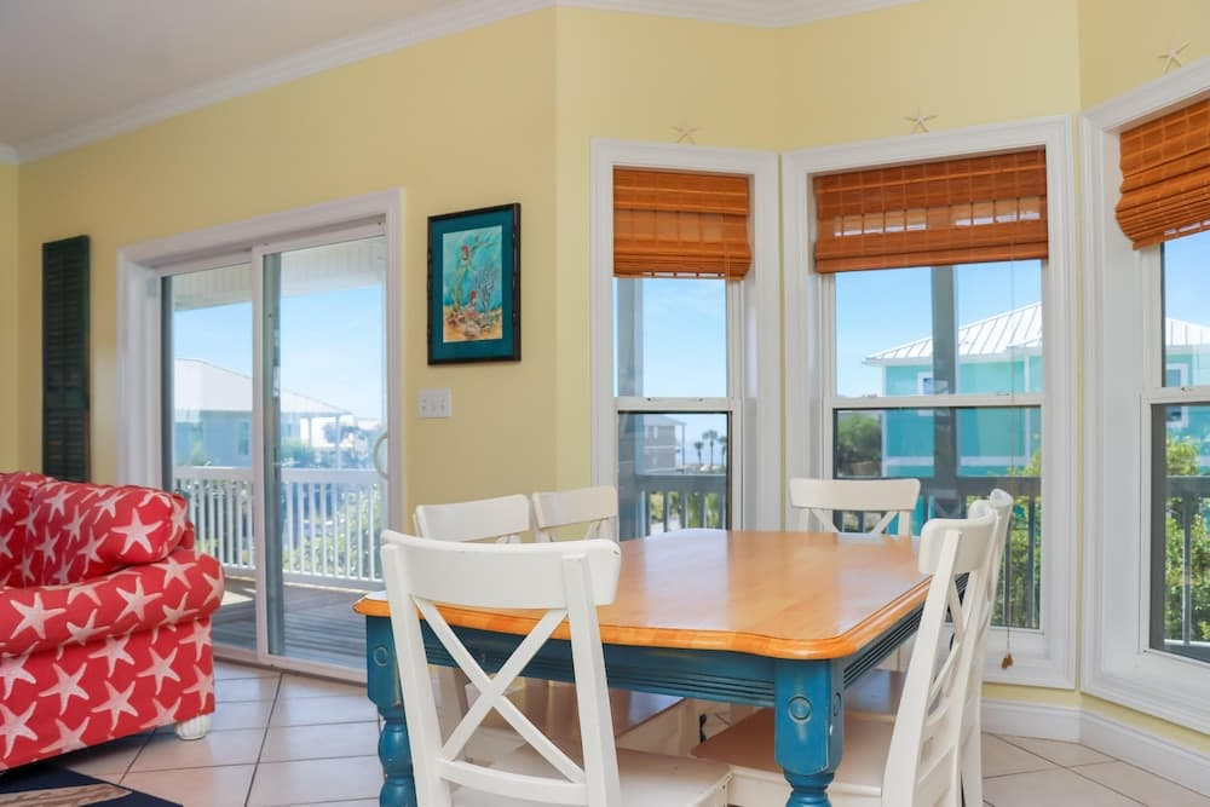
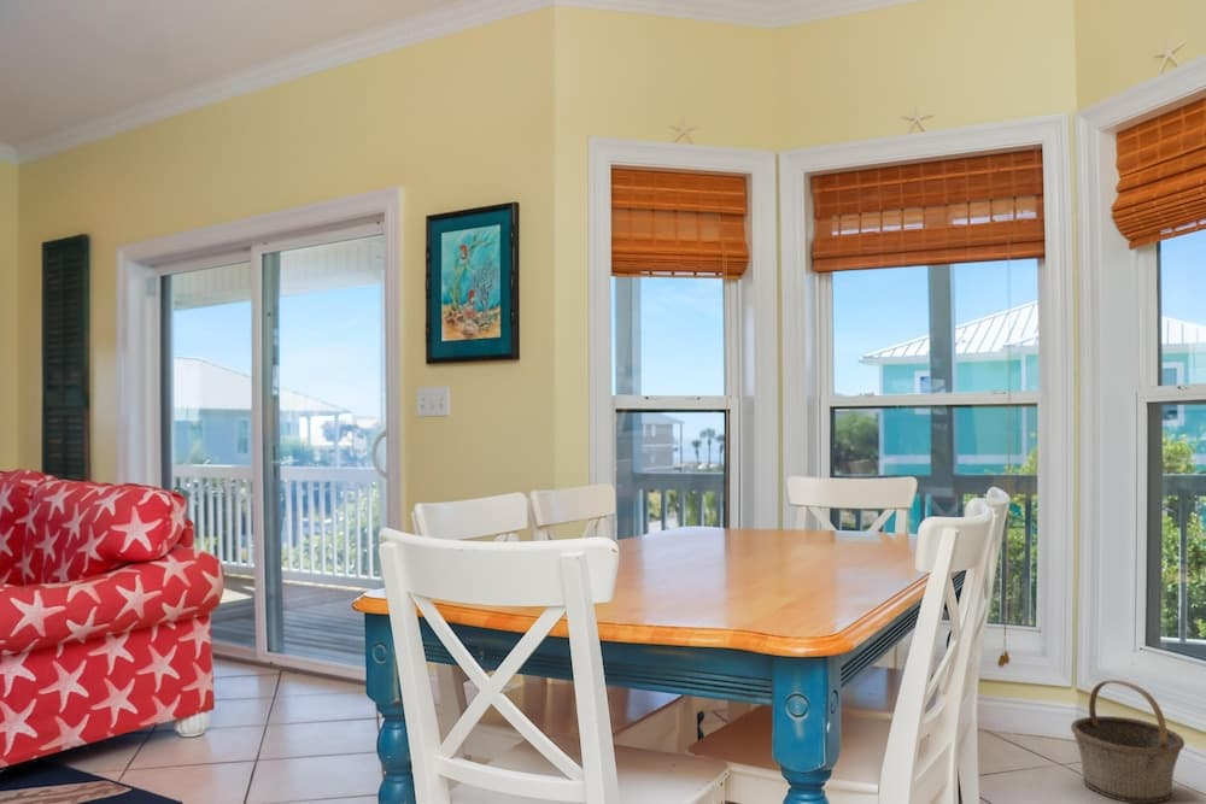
+ basket [1070,679,1185,804]
